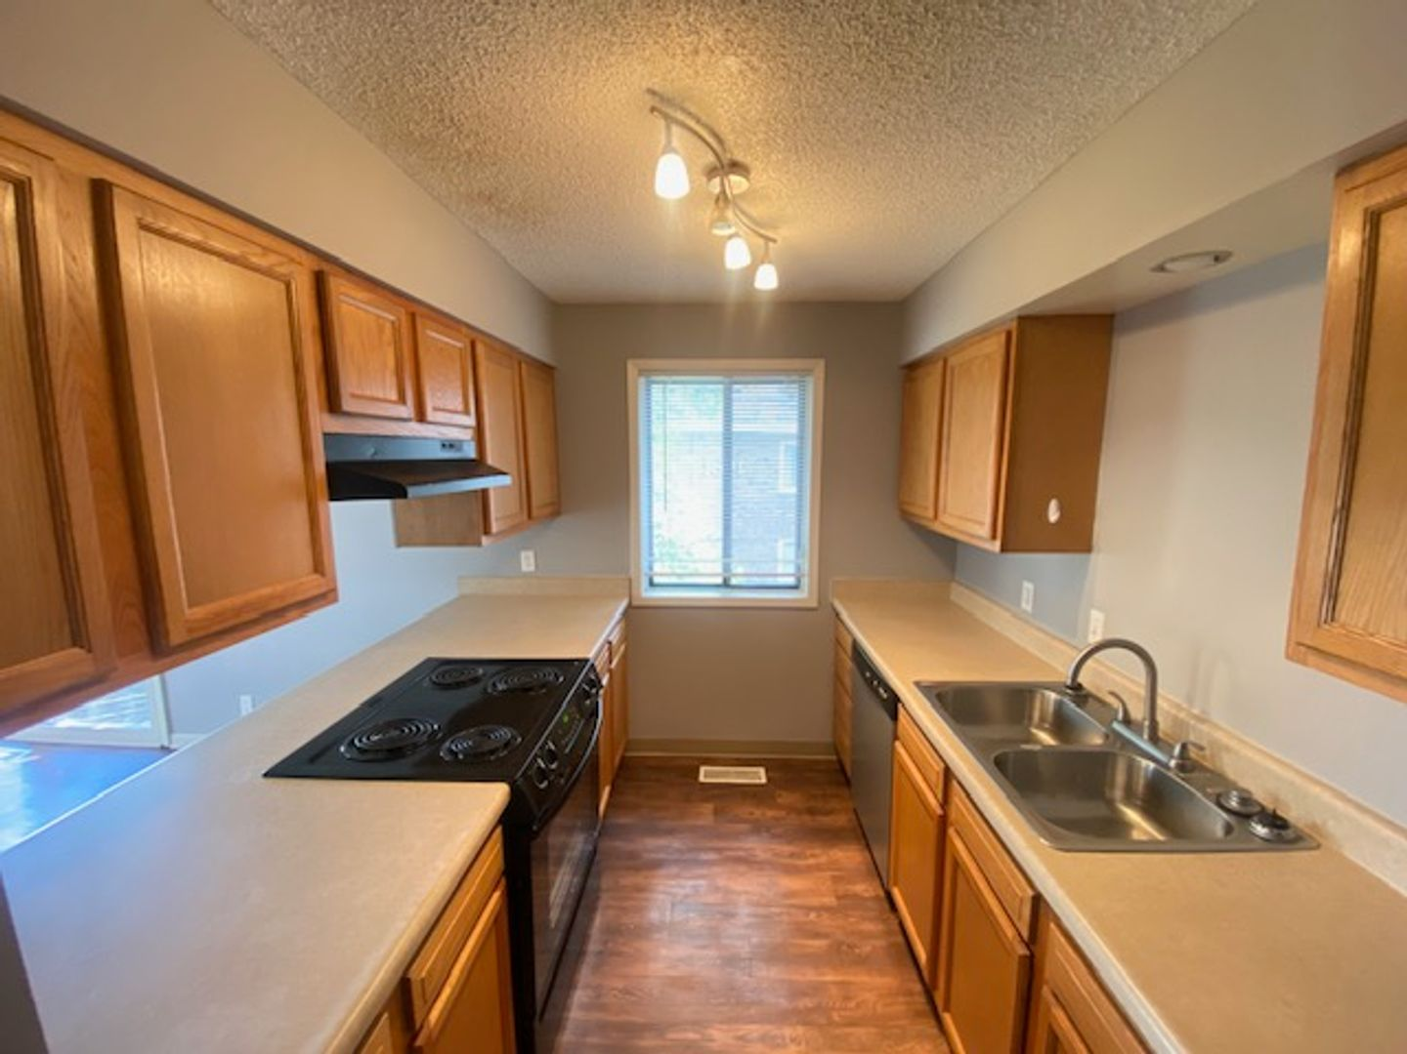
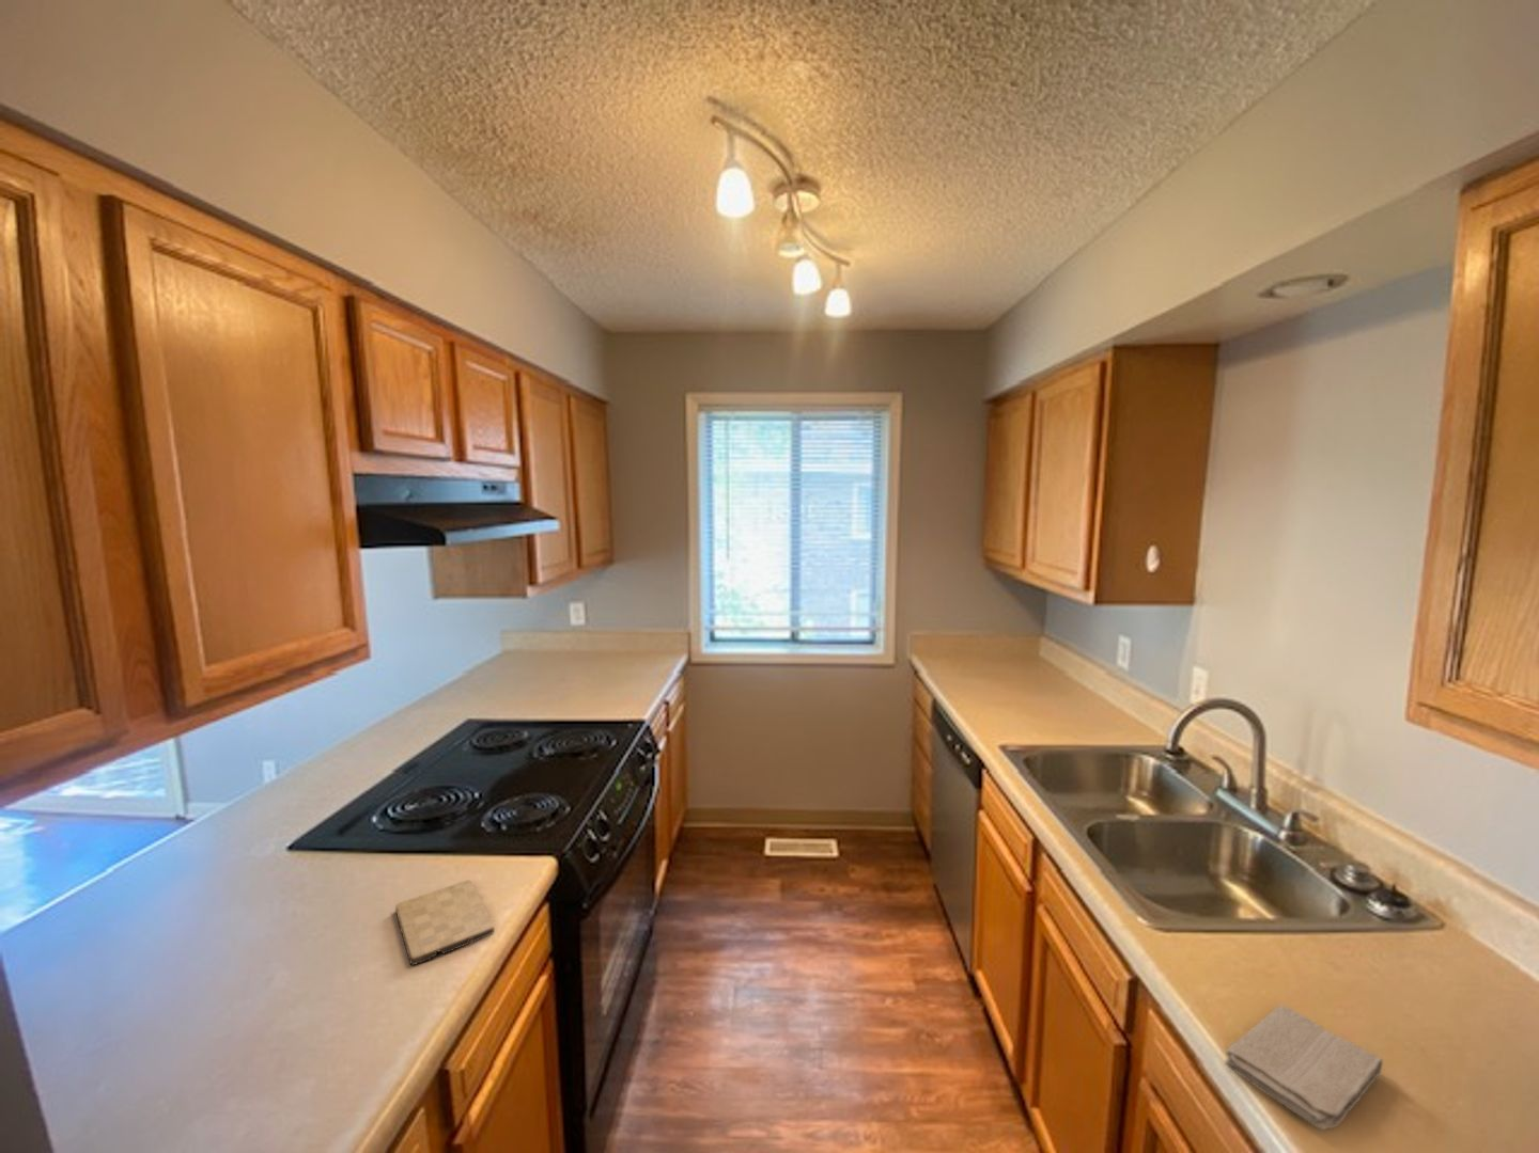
+ cutting board [394,878,496,968]
+ washcloth [1224,1004,1384,1130]
